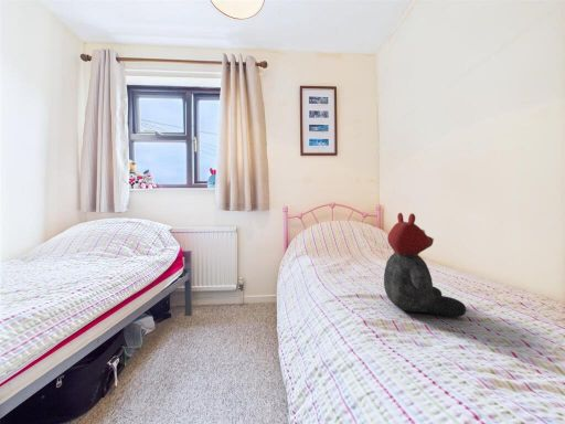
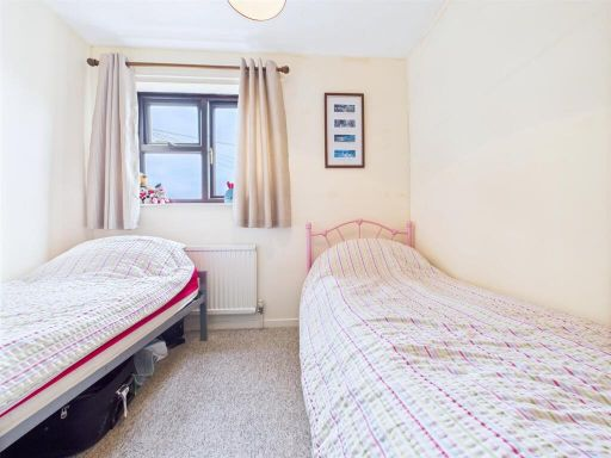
- teddy bear [383,212,467,318]
